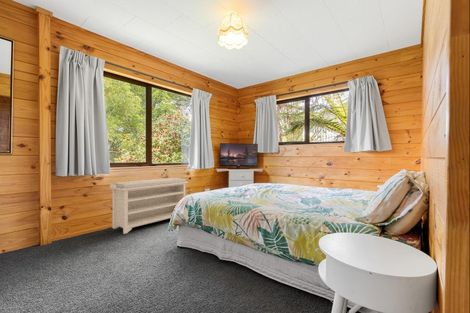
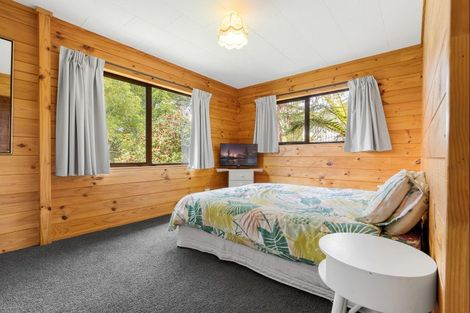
- bench [109,177,189,235]
